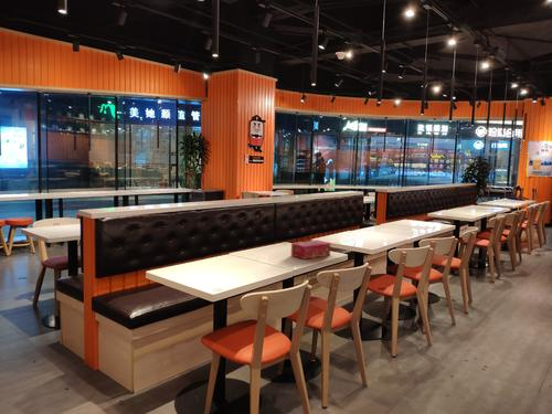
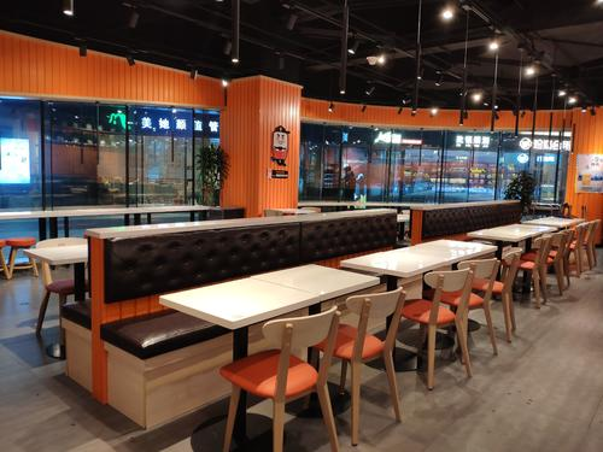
- tissue box [290,240,331,261]
